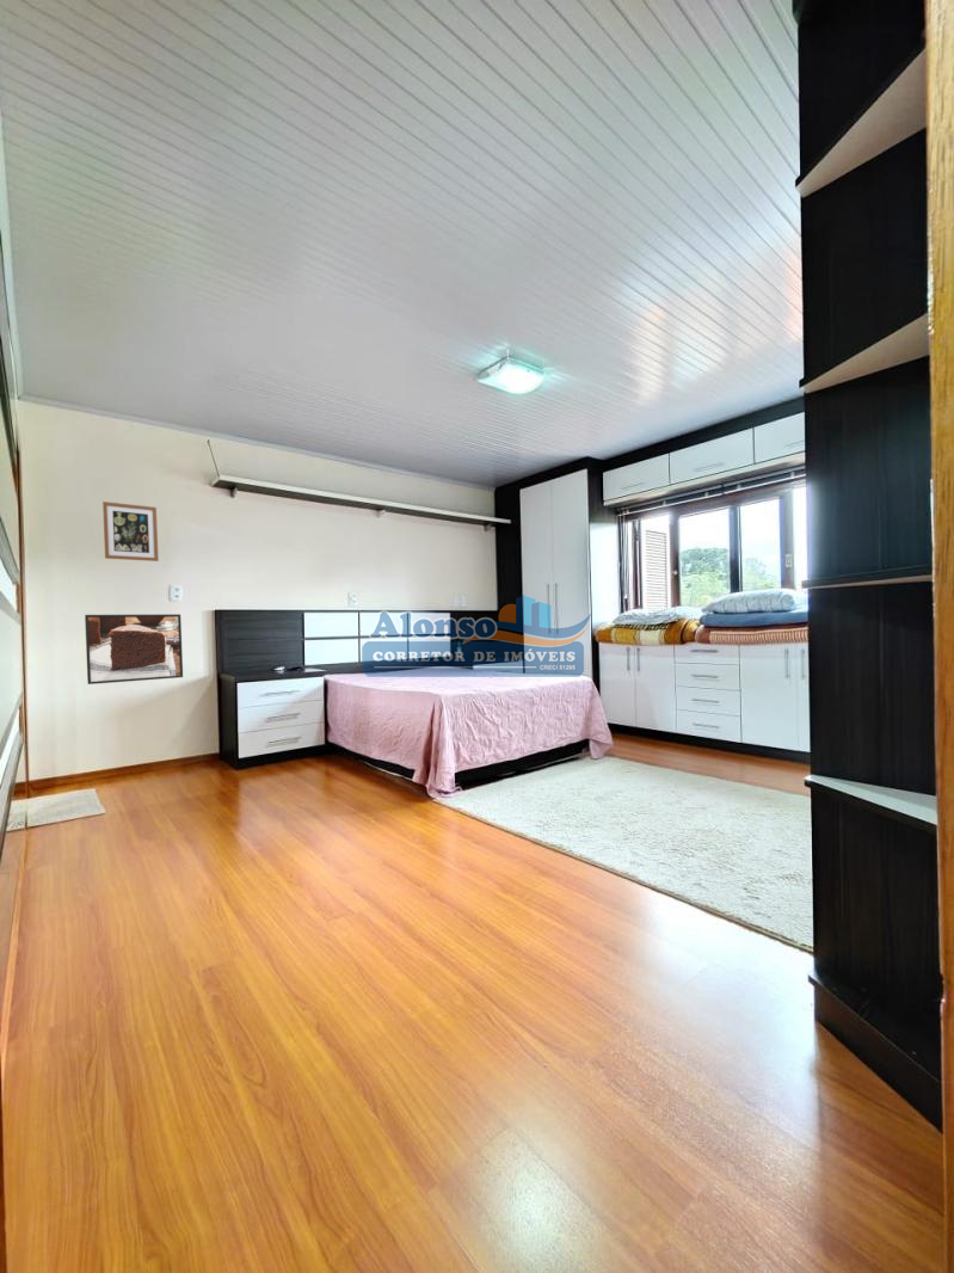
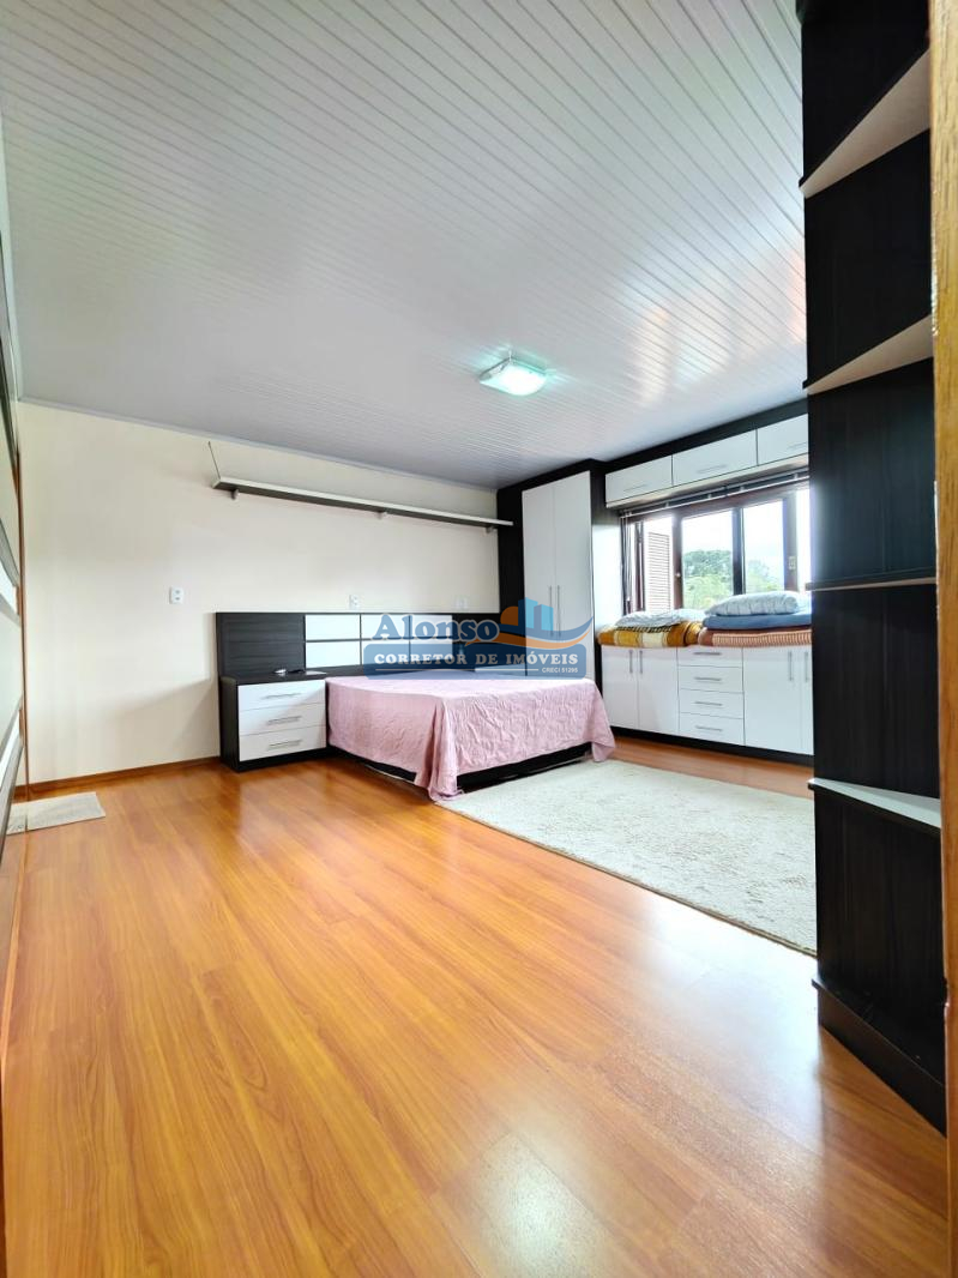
- wall art [101,500,160,562]
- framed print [84,613,184,685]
